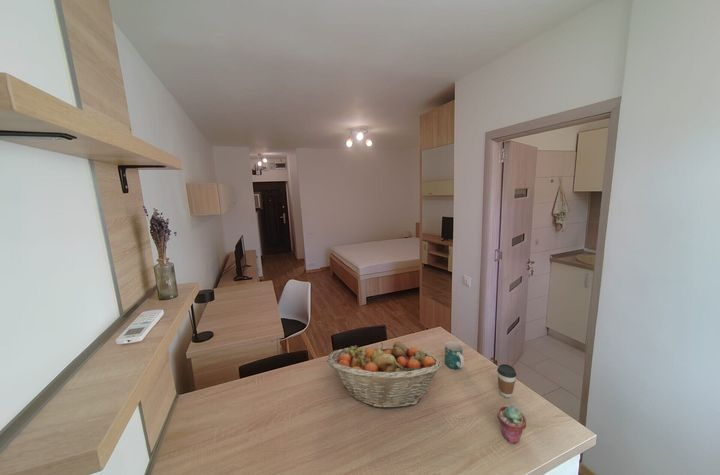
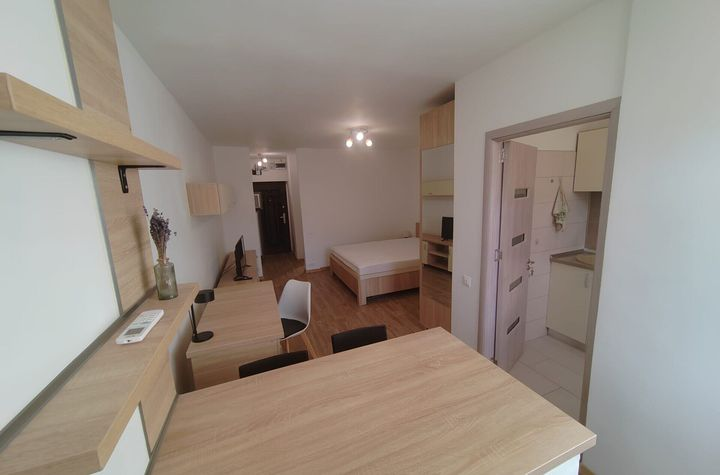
- fruit basket [326,341,443,410]
- coffee cup [496,363,517,398]
- potted succulent [496,405,527,445]
- mug [444,341,465,370]
